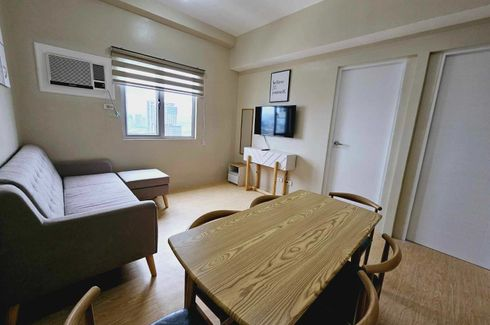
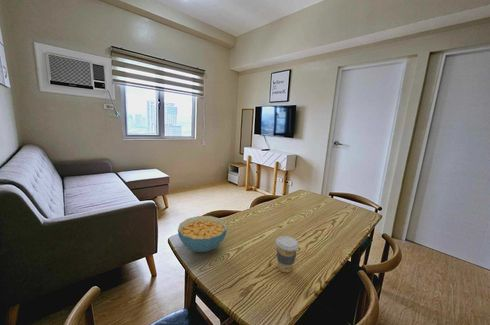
+ cereal bowl [177,215,228,253]
+ coffee cup [275,235,300,273]
